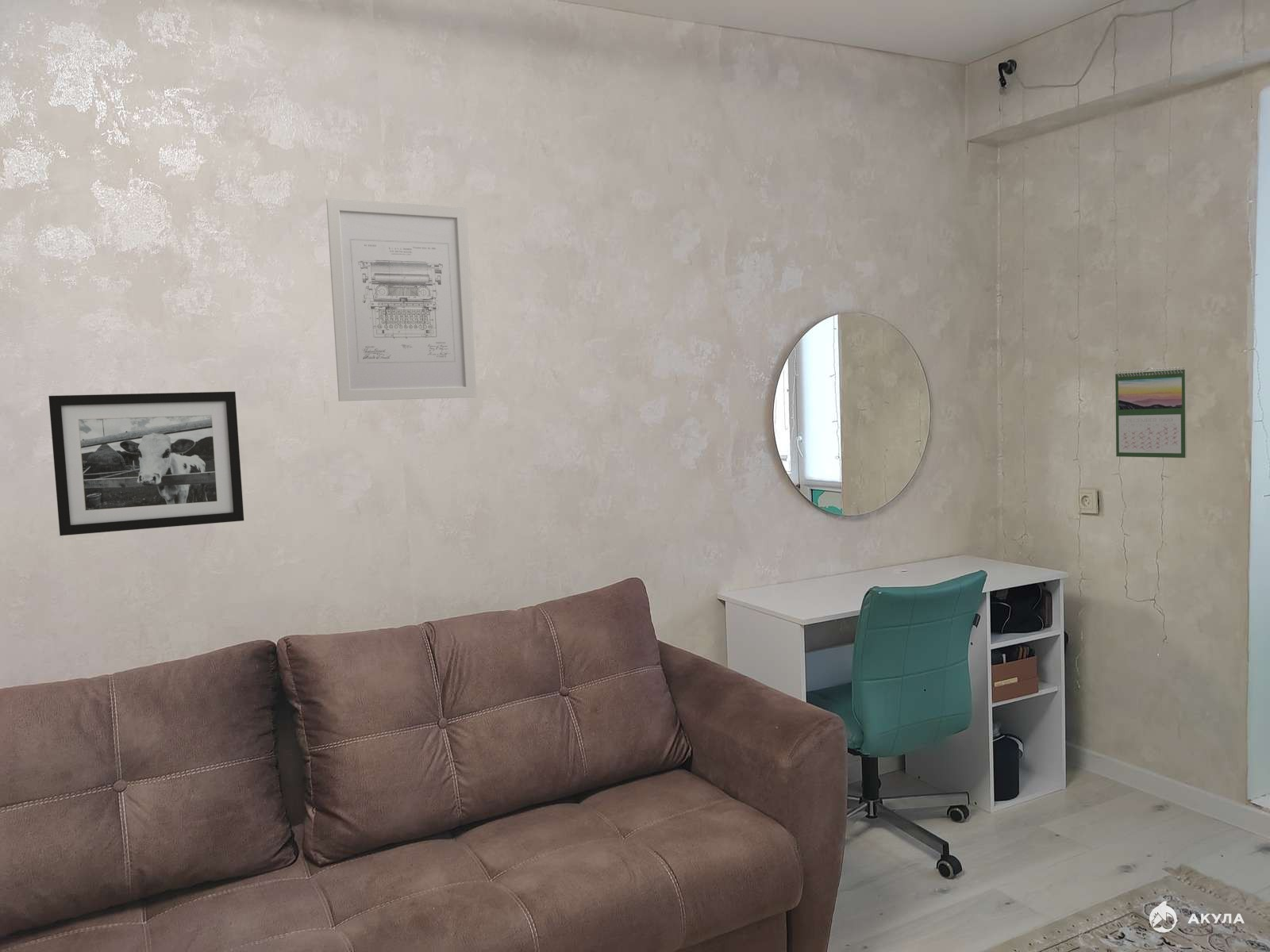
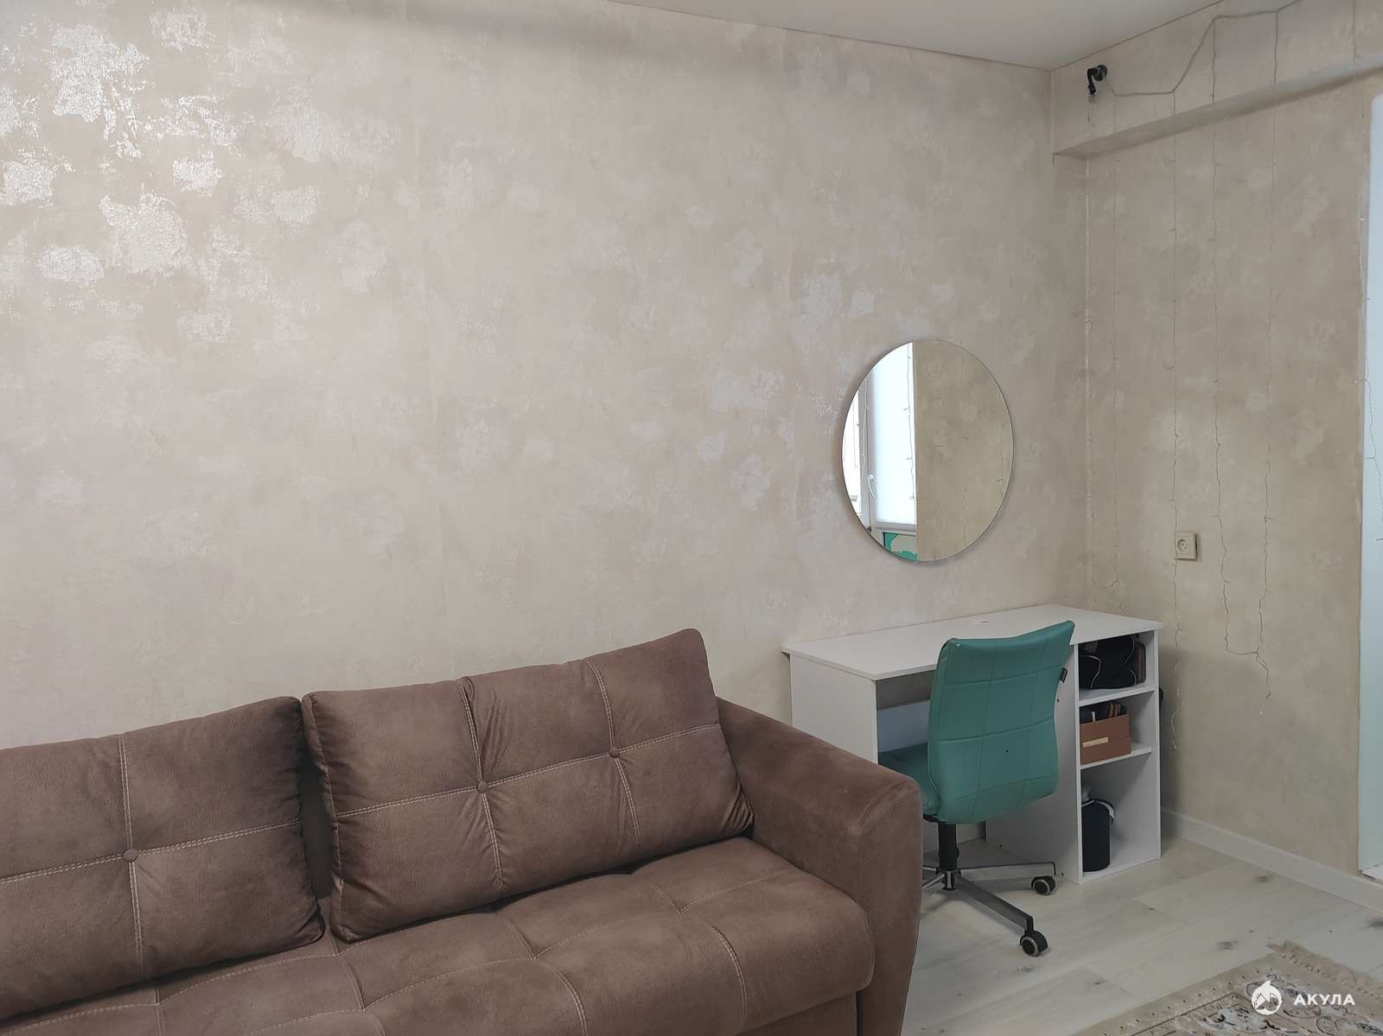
- picture frame [48,391,244,536]
- wall art [325,198,477,402]
- calendar [1114,366,1187,459]
